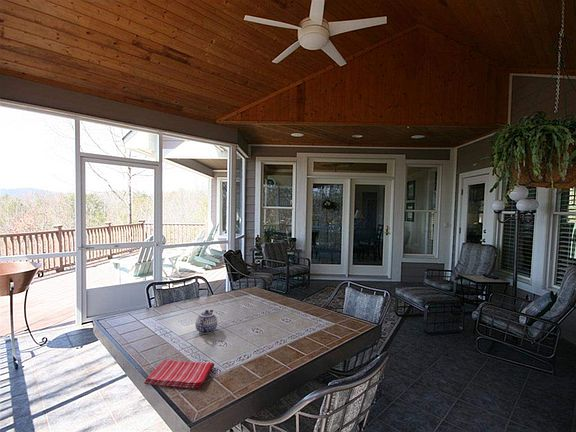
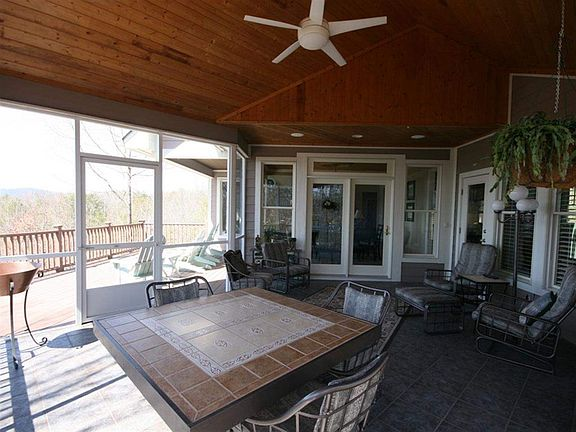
- teapot [195,309,218,335]
- dish towel [143,359,215,390]
